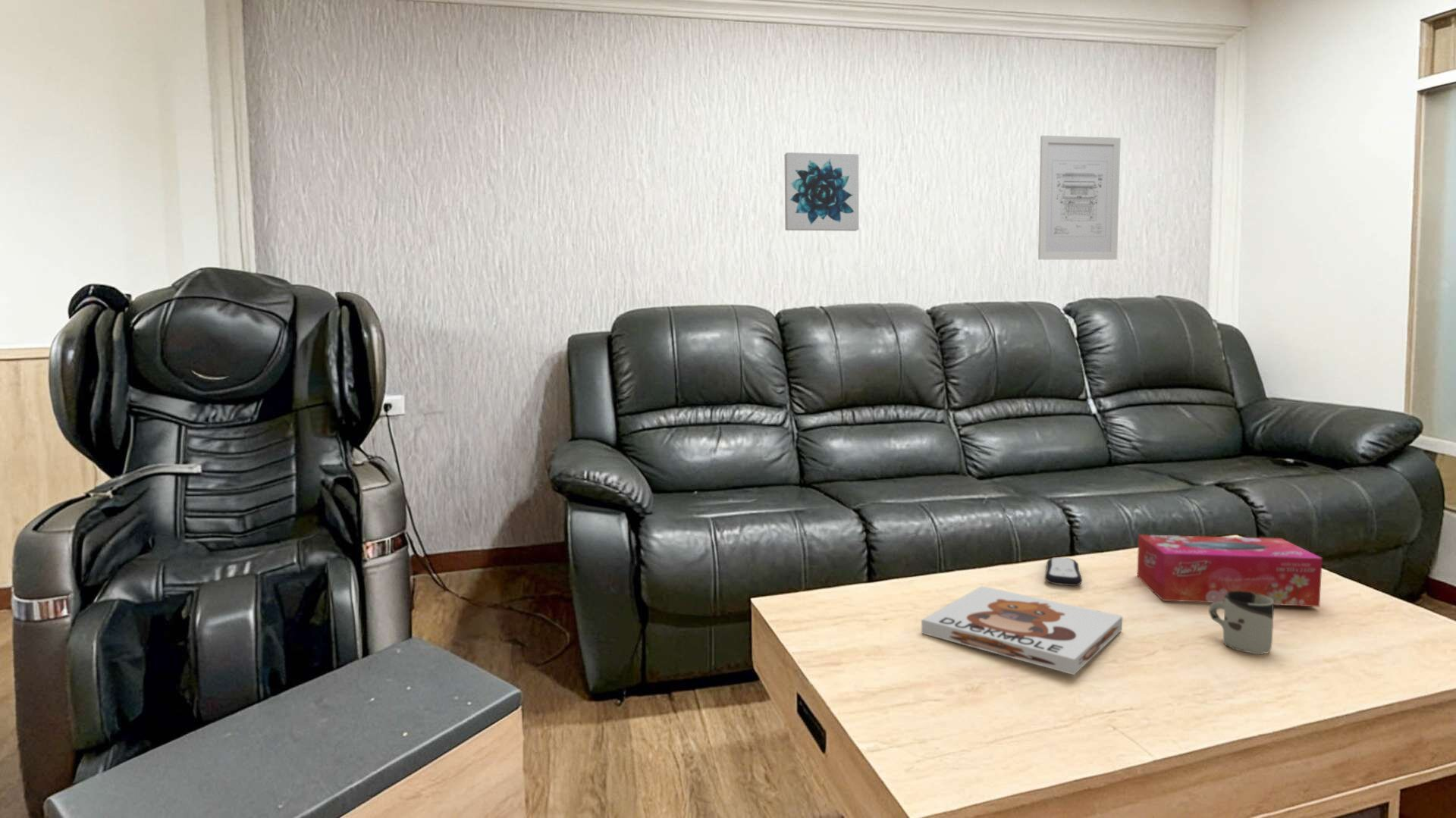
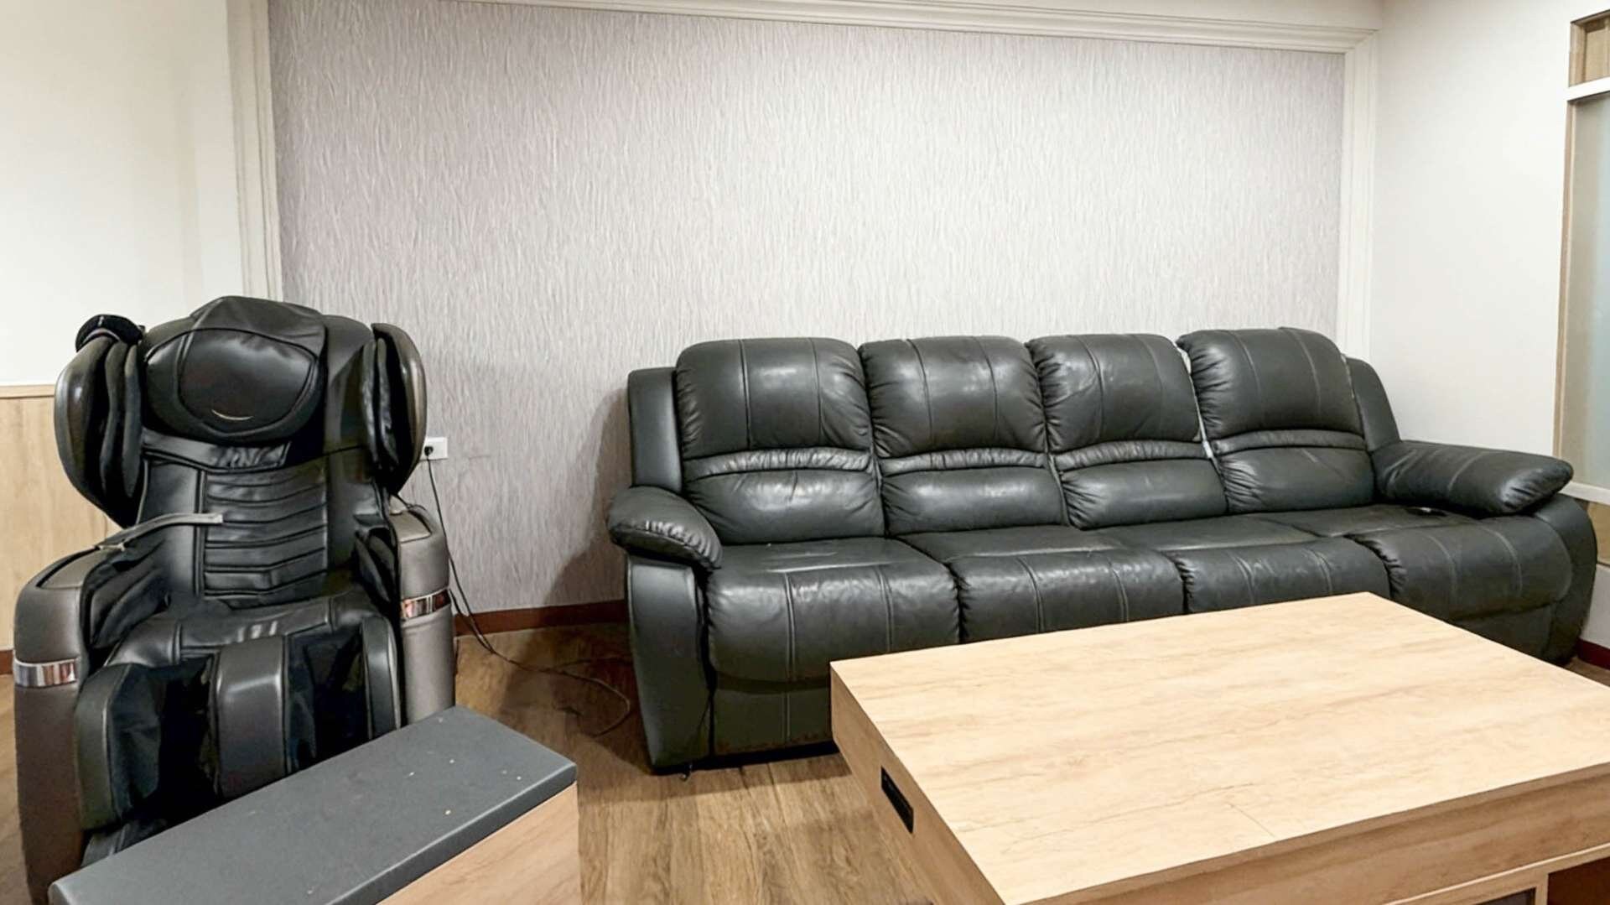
- remote control [1044,556,1083,587]
- tissue box [1137,534,1323,607]
- cup [1208,591,1275,656]
- wall art [783,152,860,232]
- wall art [1037,135,1122,260]
- board game [921,585,1123,675]
